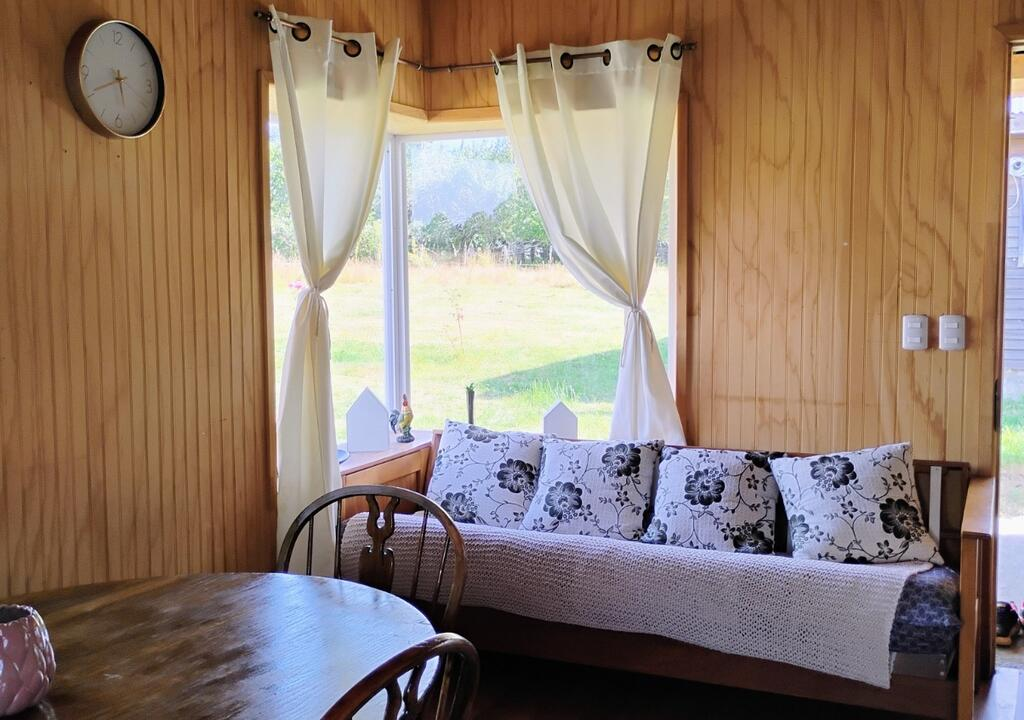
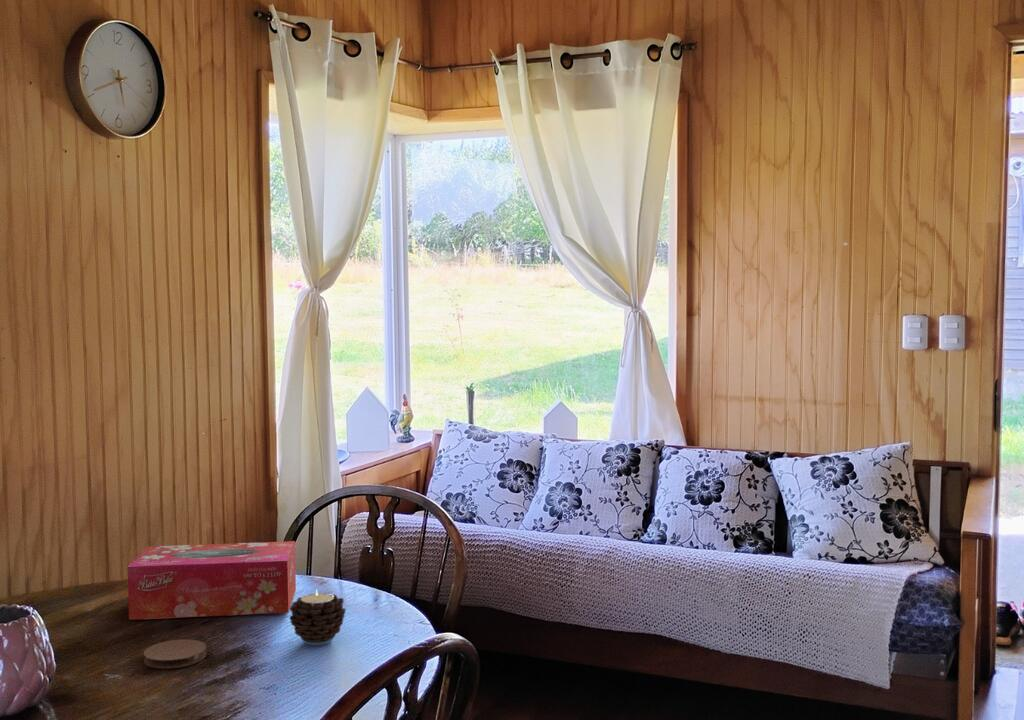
+ candle [289,588,347,646]
+ coaster [143,638,207,670]
+ tissue box [126,540,297,621]
